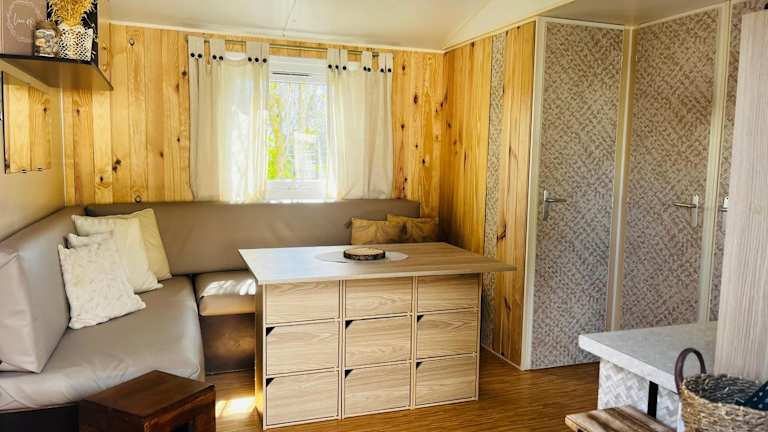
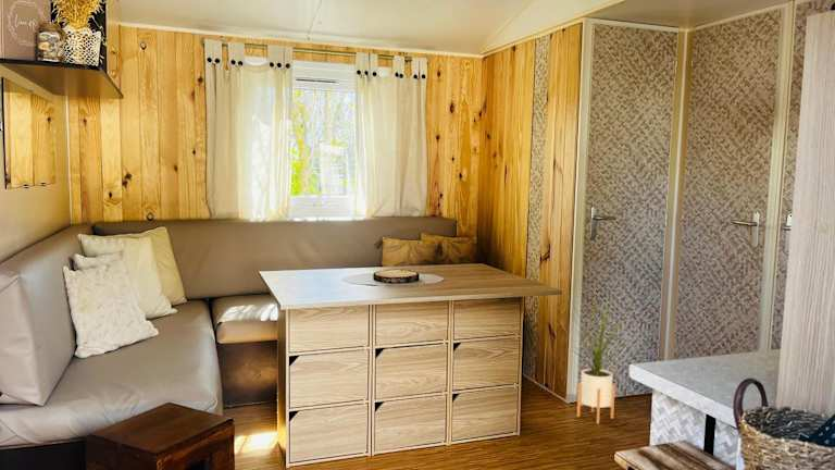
+ house plant [563,297,632,425]
